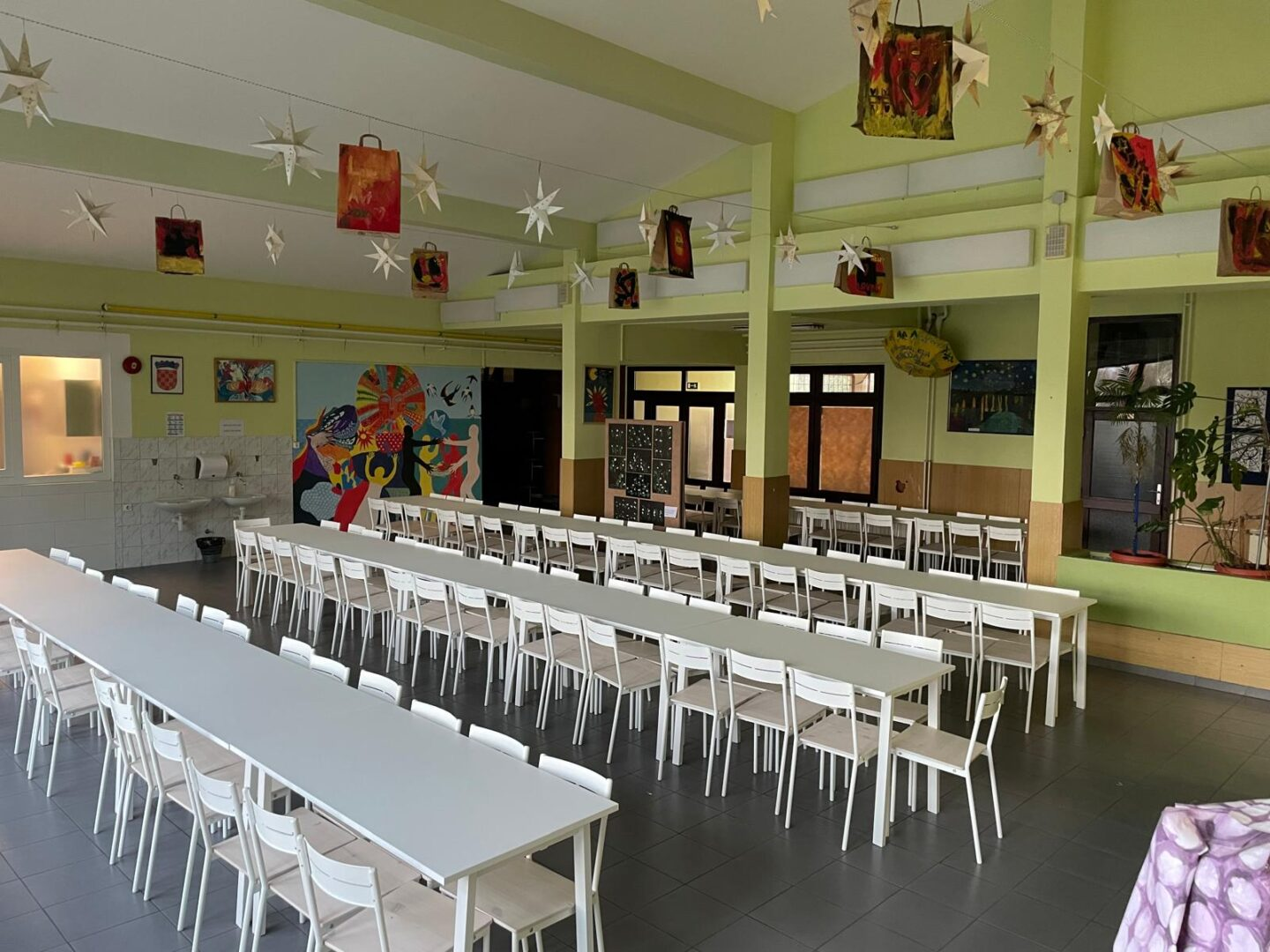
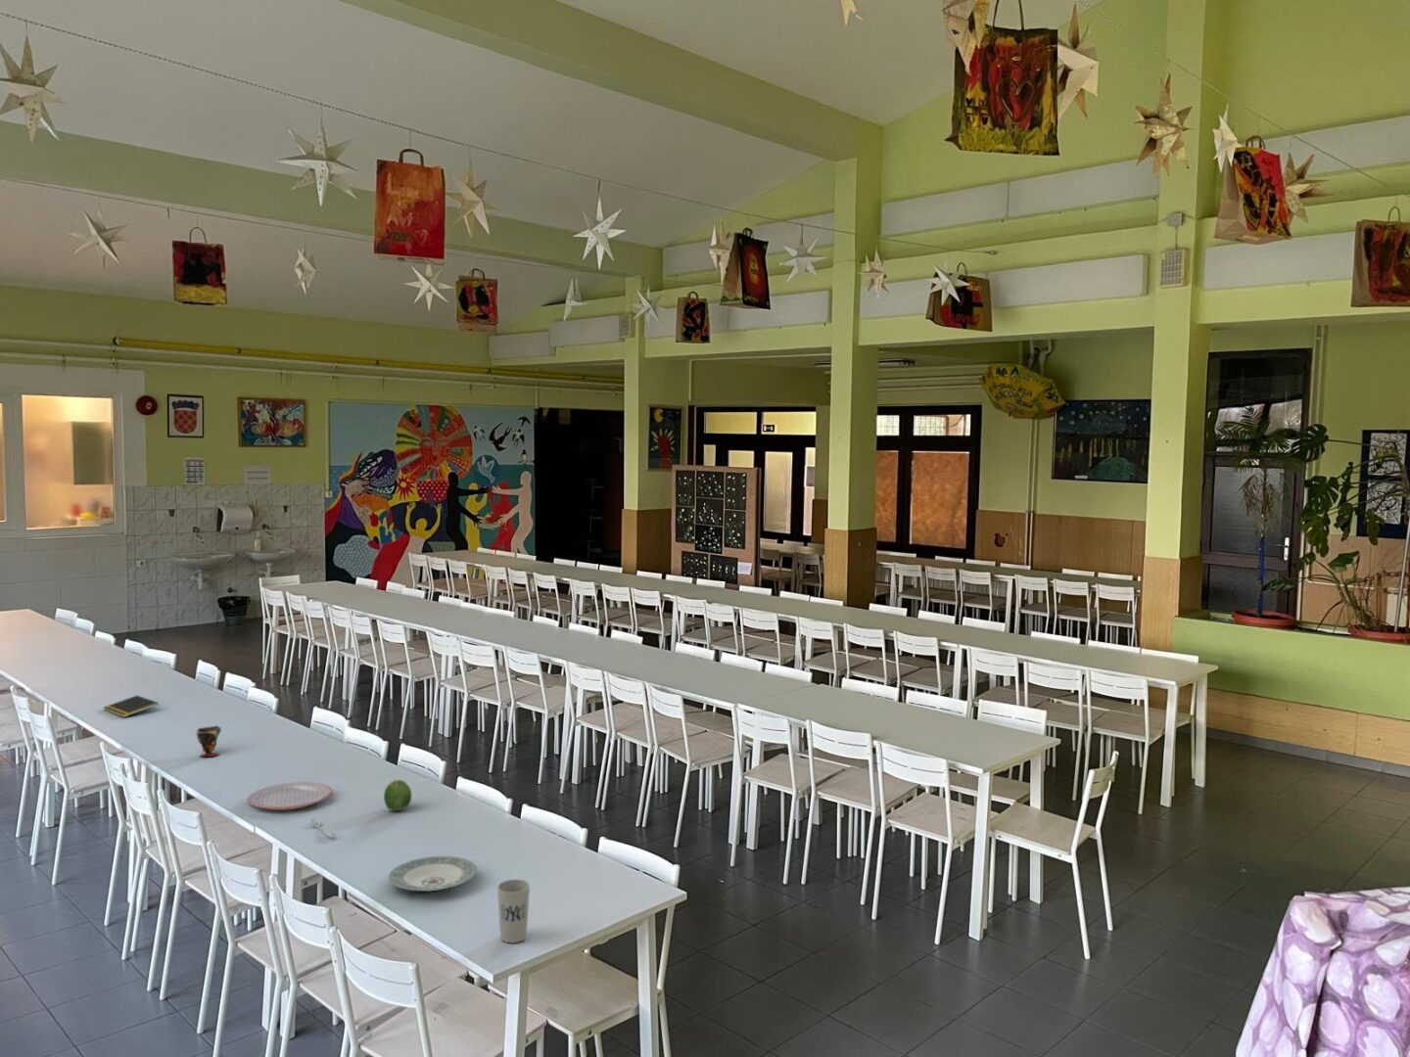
+ cup [496,878,531,944]
+ cup [195,724,222,758]
+ spoon [310,817,335,838]
+ plate [387,855,477,893]
+ notepad [103,695,160,718]
+ plate [246,781,333,812]
+ fruit [383,779,412,813]
